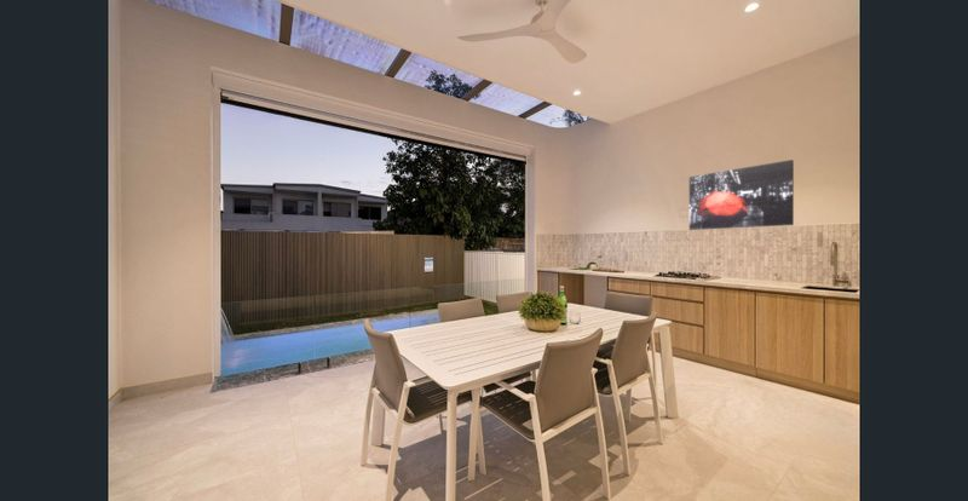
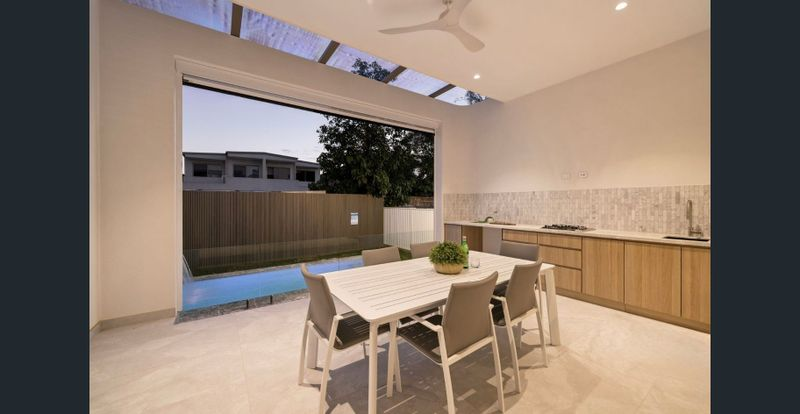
- wall art [688,159,795,231]
